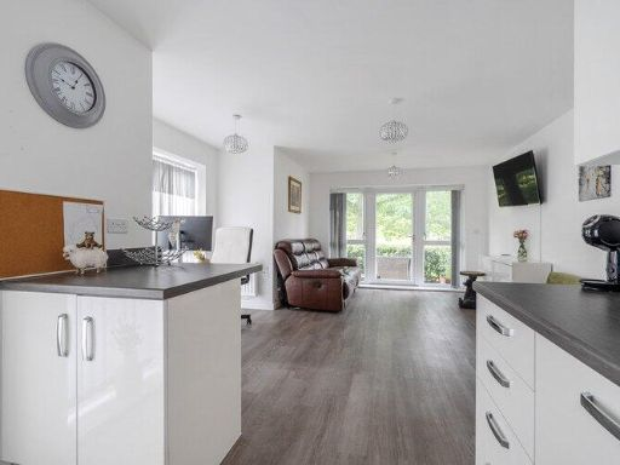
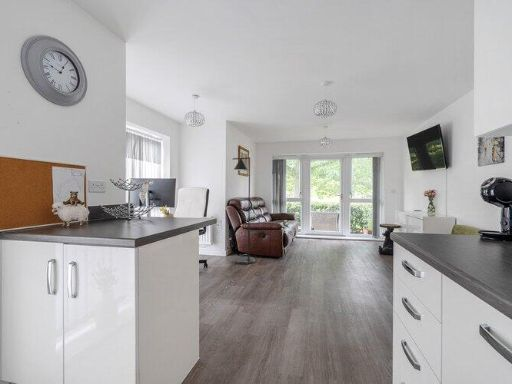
+ floor lamp [232,157,256,265]
